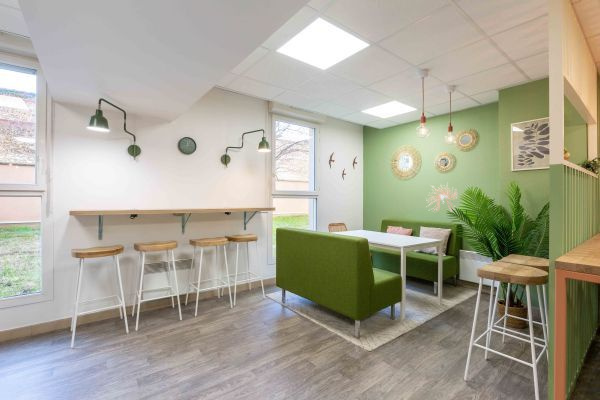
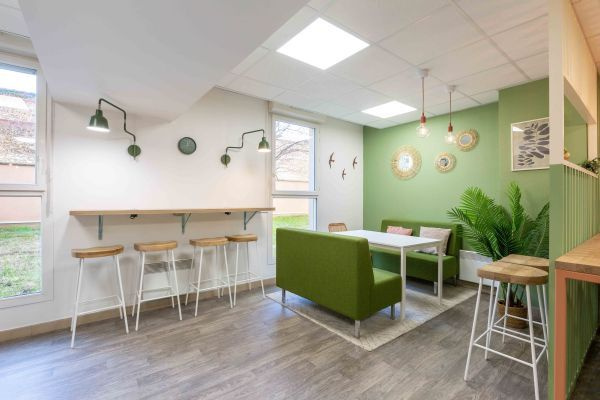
- wall sculpture [425,182,459,214]
